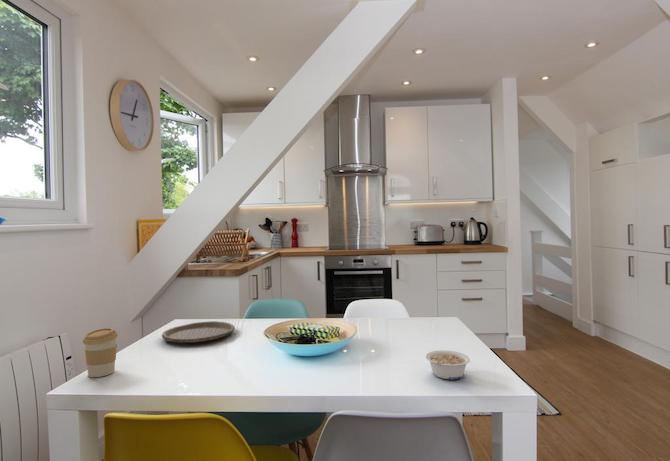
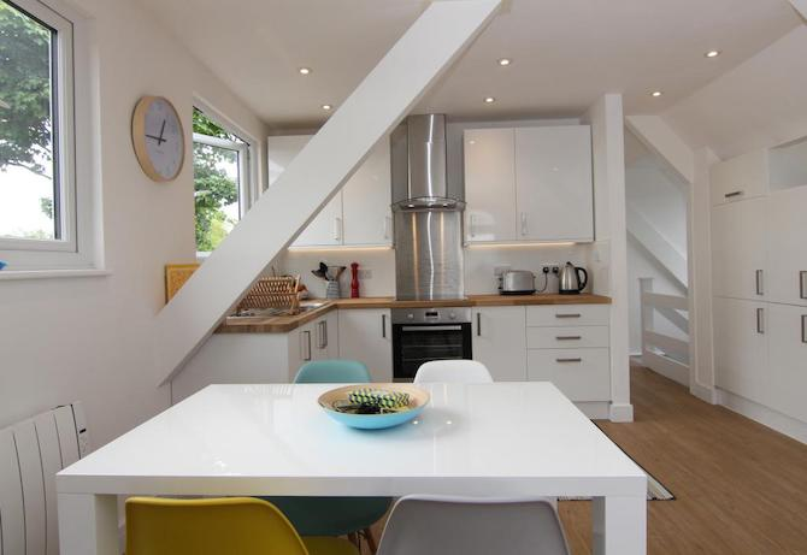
- plate [161,320,236,344]
- coffee cup [82,327,119,378]
- legume [425,349,471,380]
